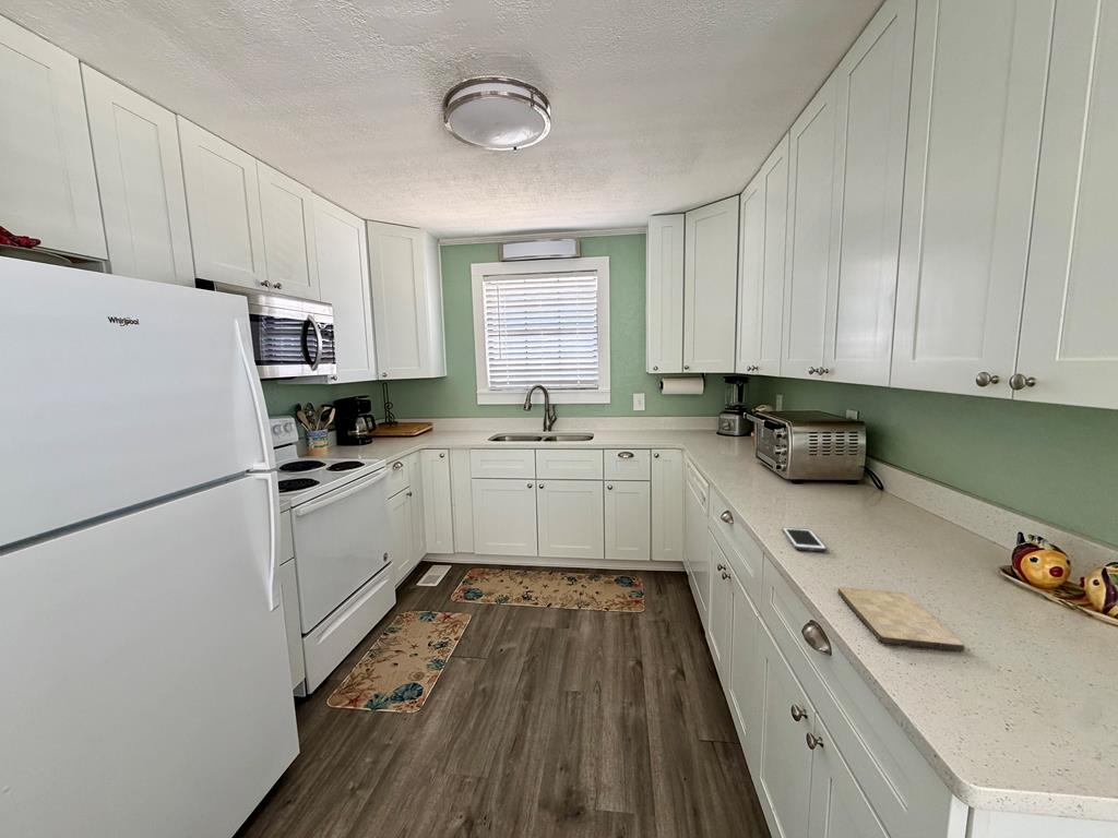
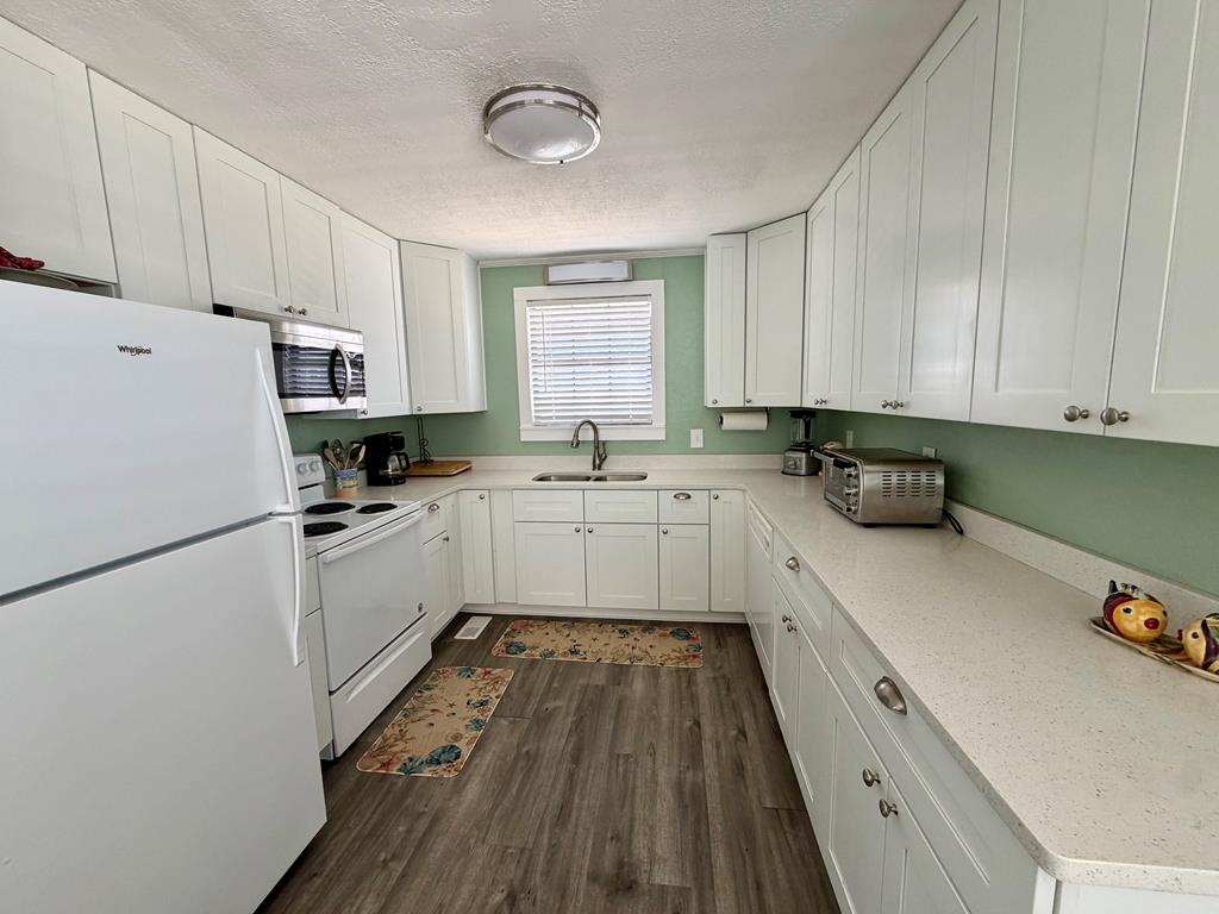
- cell phone [782,526,828,552]
- cutting board [836,586,965,653]
